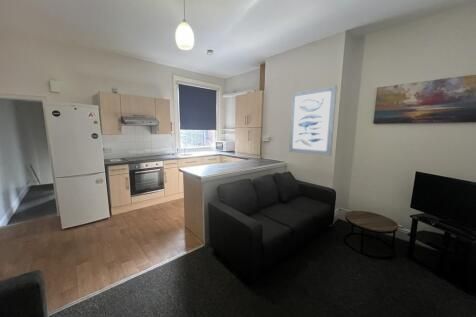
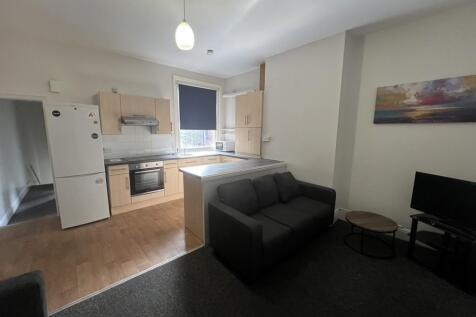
- wall art [288,84,338,157]
